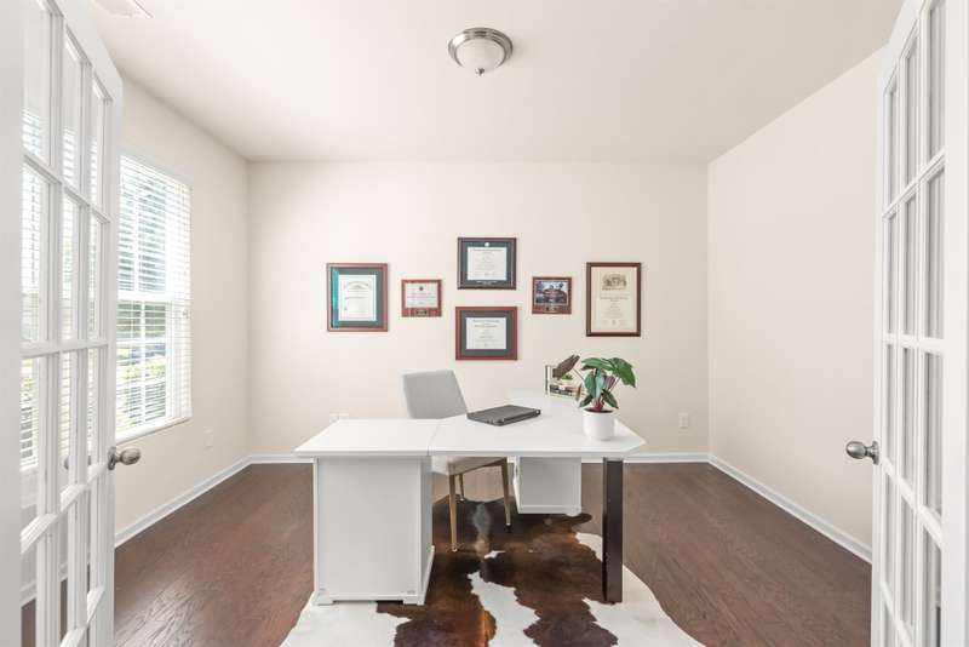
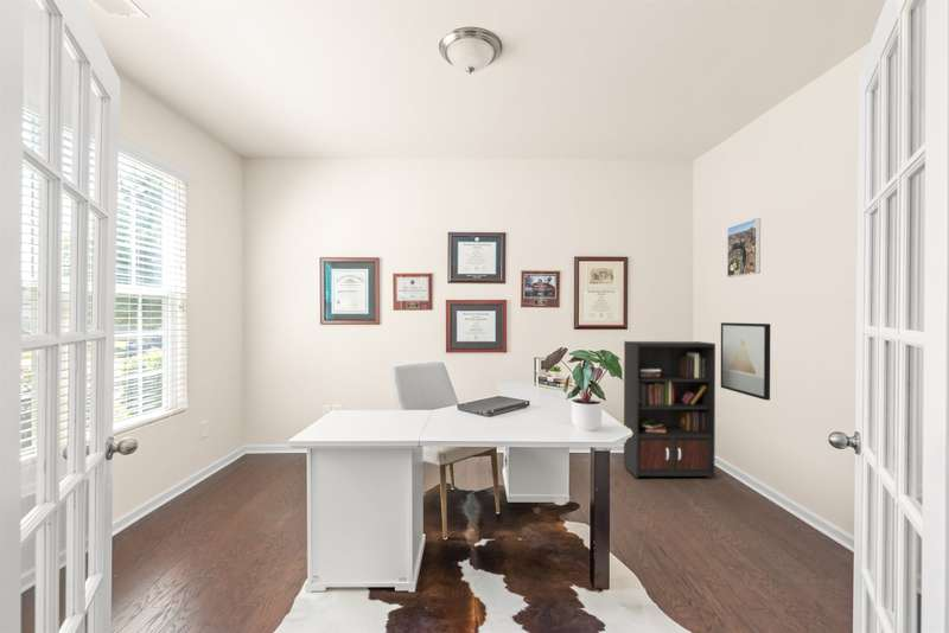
+ wall art [720,321,771,402]
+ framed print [726,217,762,279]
+ bookcase [623,340,716,479]
